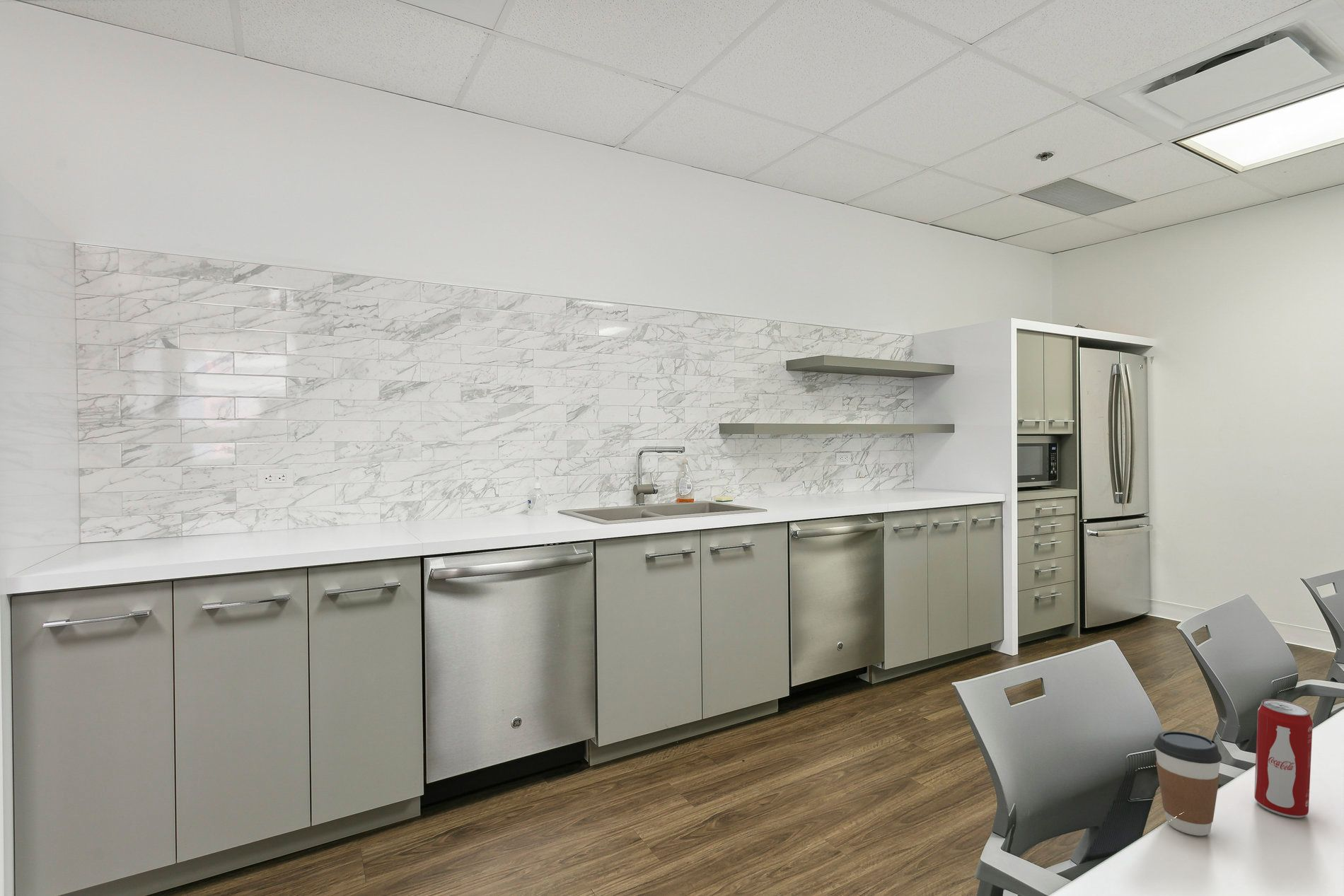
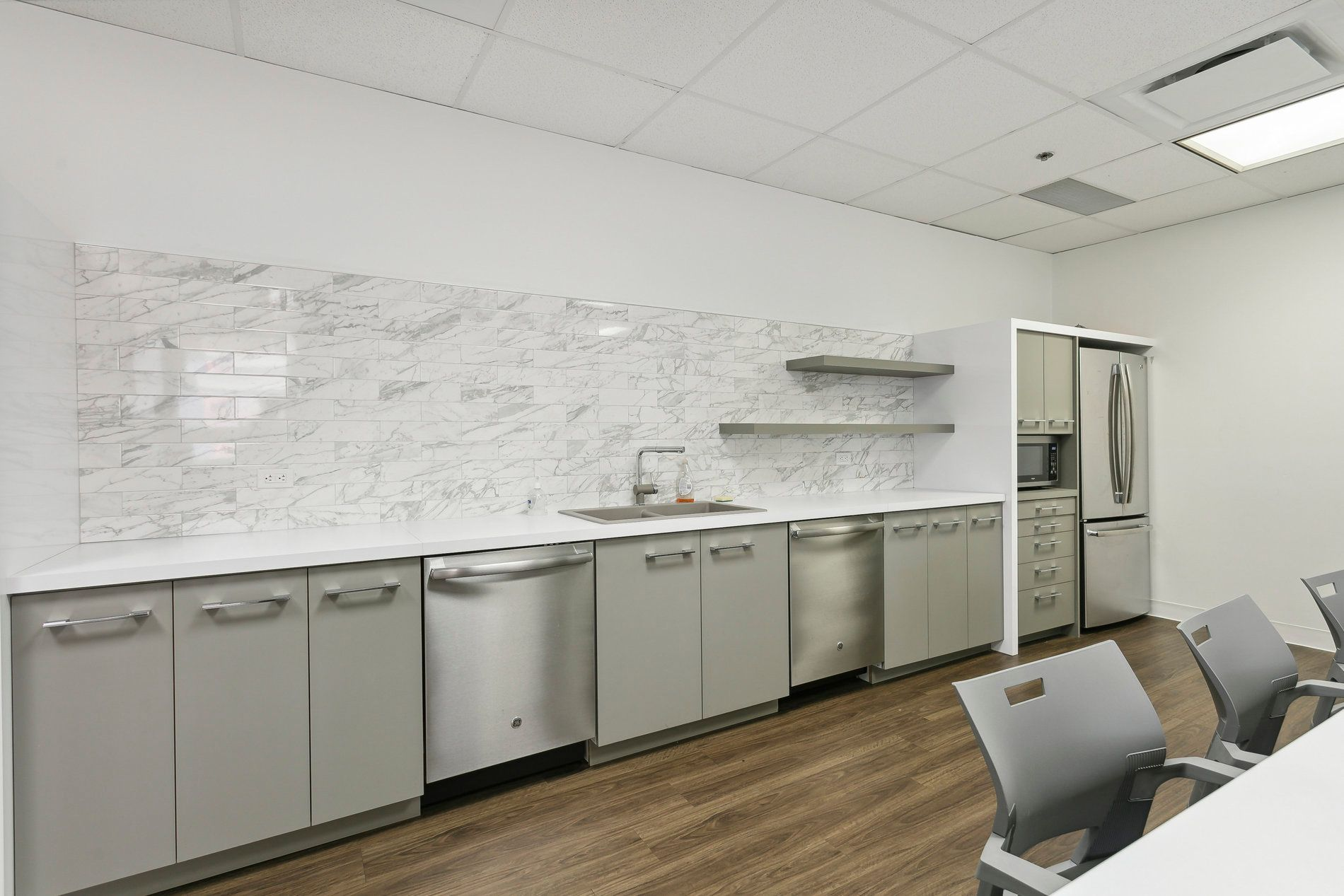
- beverage can [1253,699,1314,818]
- coffee cup [1153,731,1222,837]
